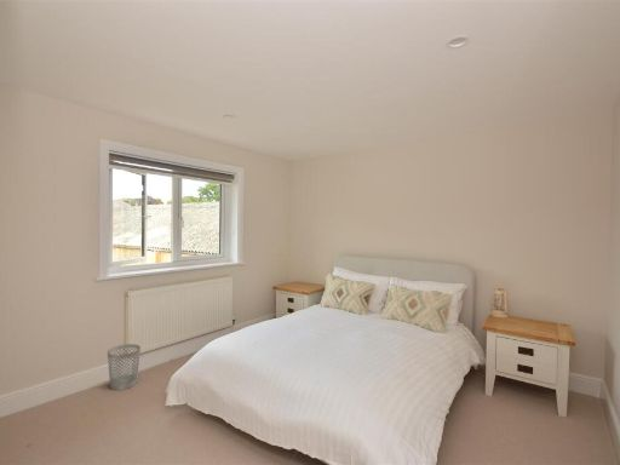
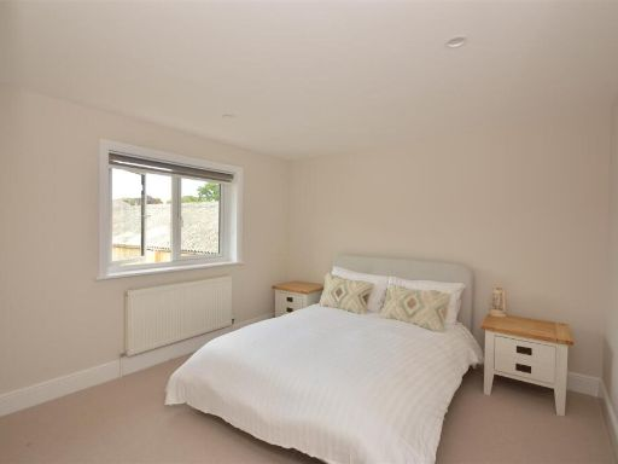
- wastebasket [107,343,142,391]
